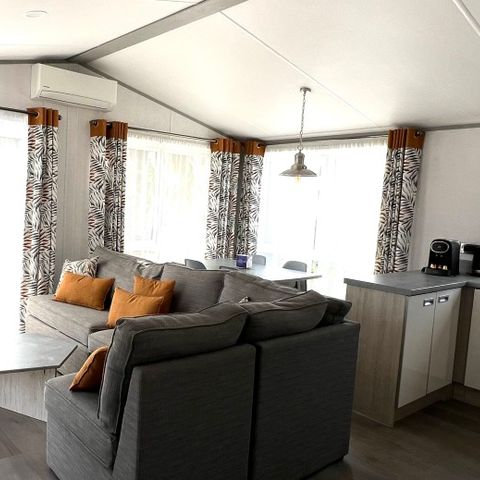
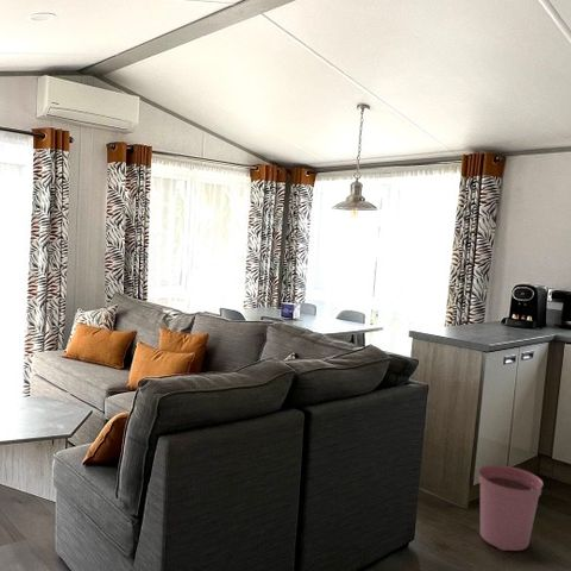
+ plant pot [477,464,544,552]
